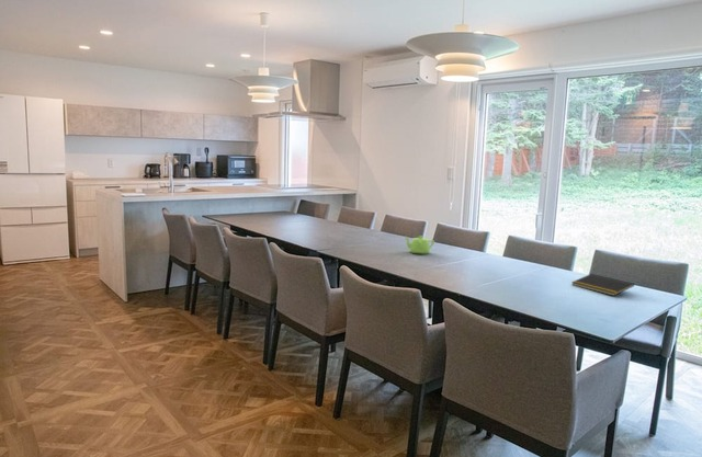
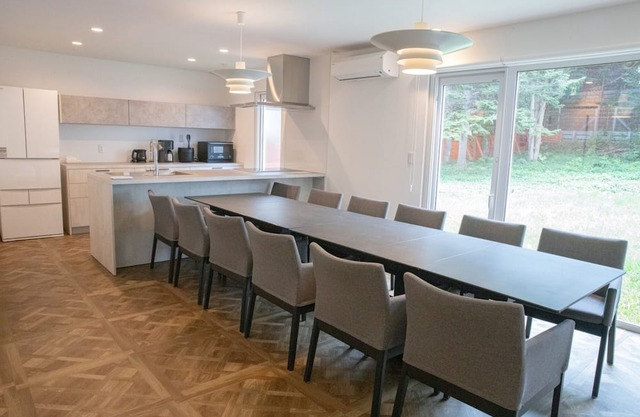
- teapot [404,235,435,255]
- notepad [570,273,635,297]
